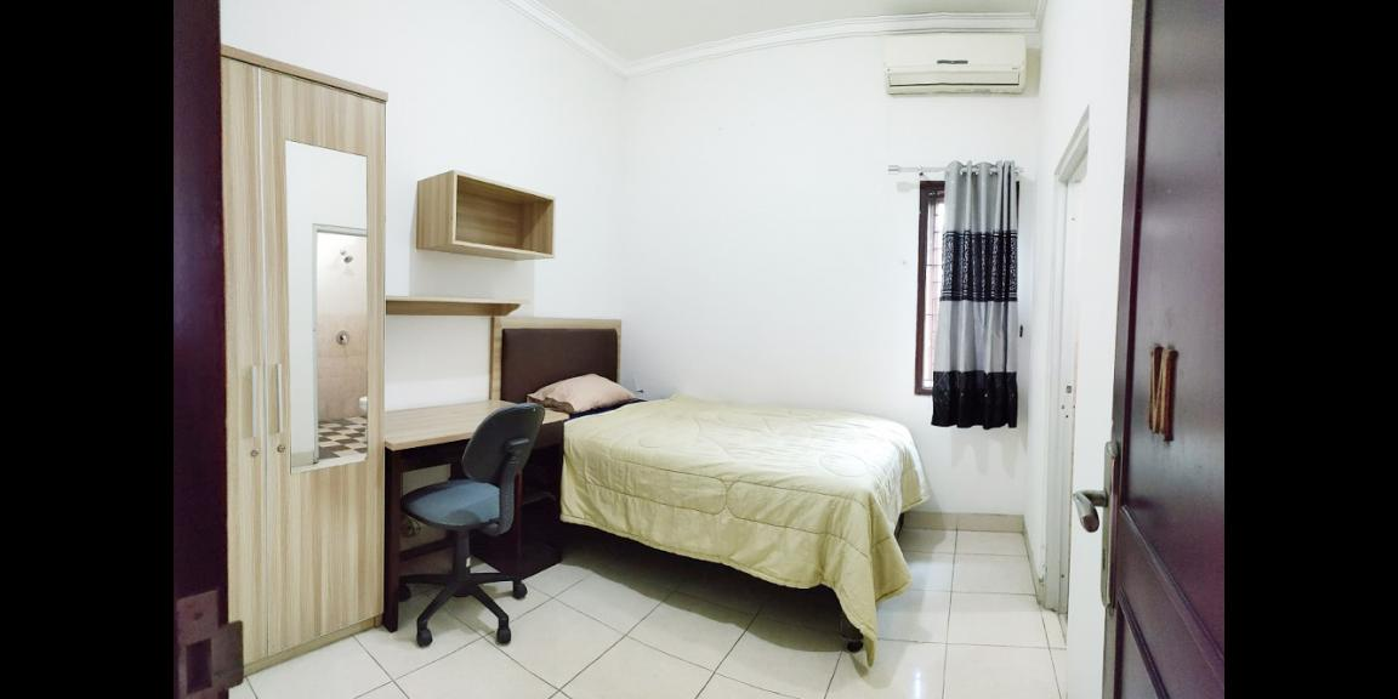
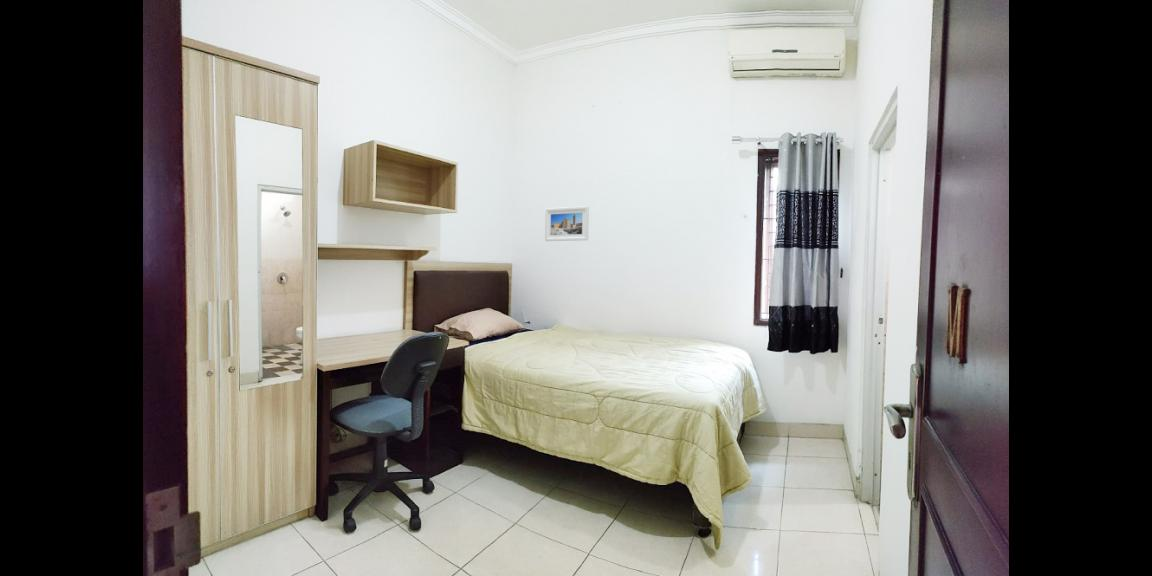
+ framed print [544,205,590,242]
